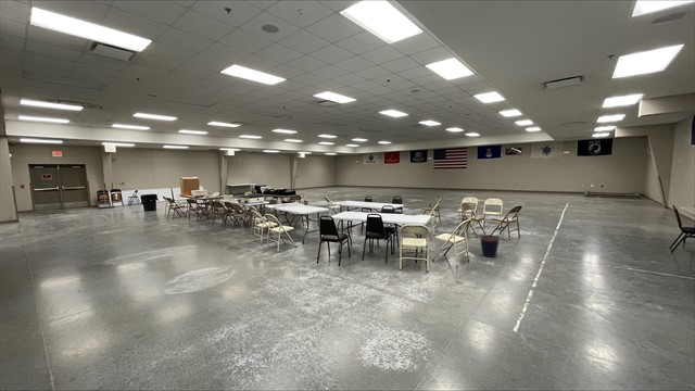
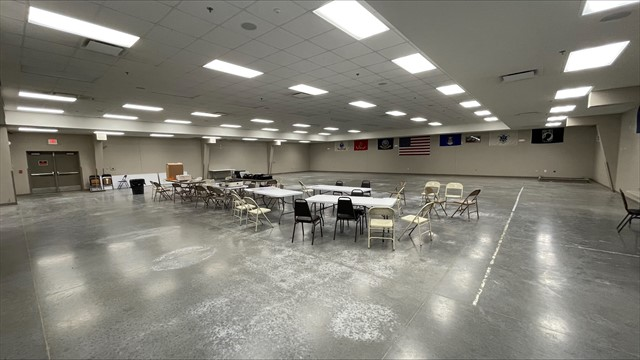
- coffee cup [479,234,501,258]
